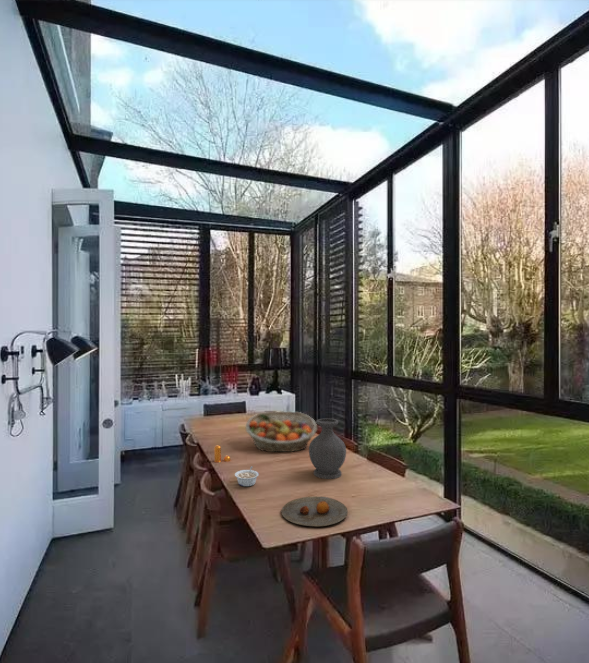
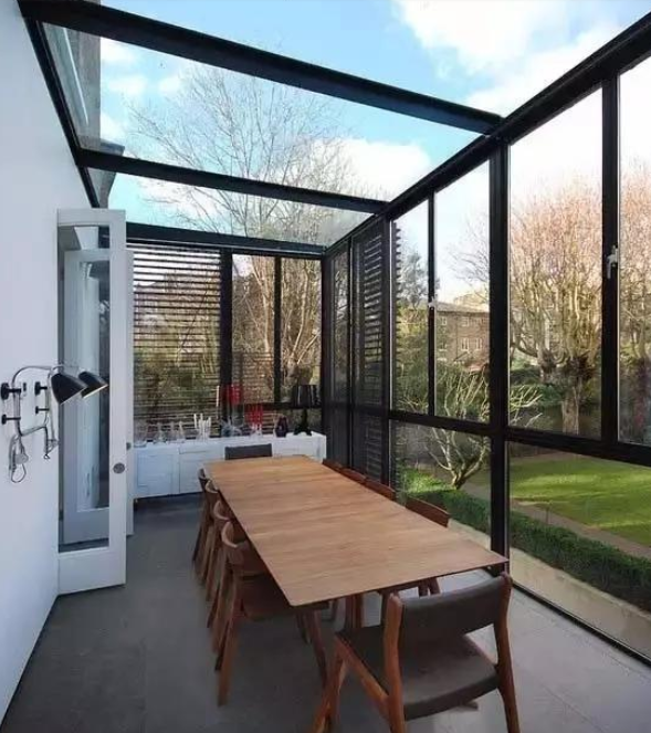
- legume [234,465,260,487]
- fruit basket [245,410,318,453]
- pepper shaker [213,444,232,463]
- vase [308,418,347,480]
- plate [281,495,349,527]
